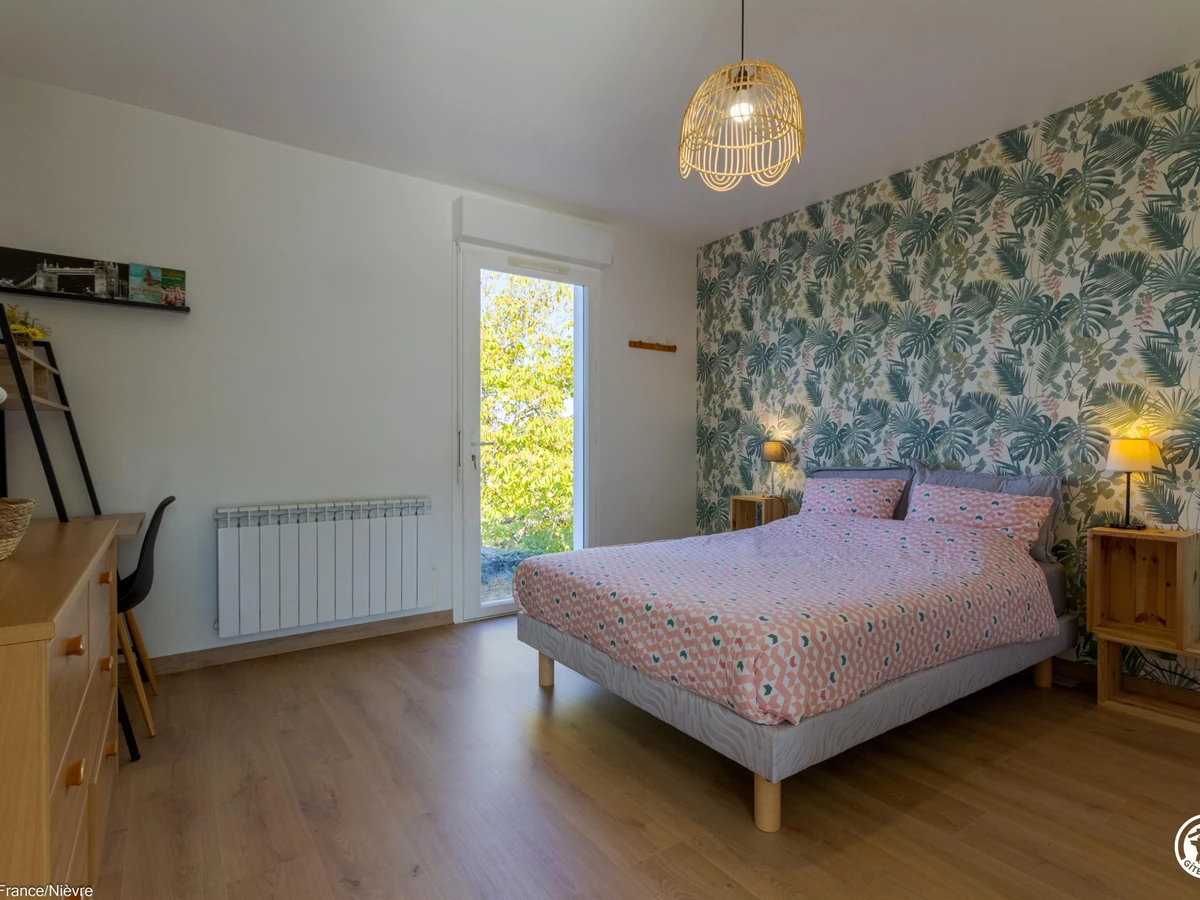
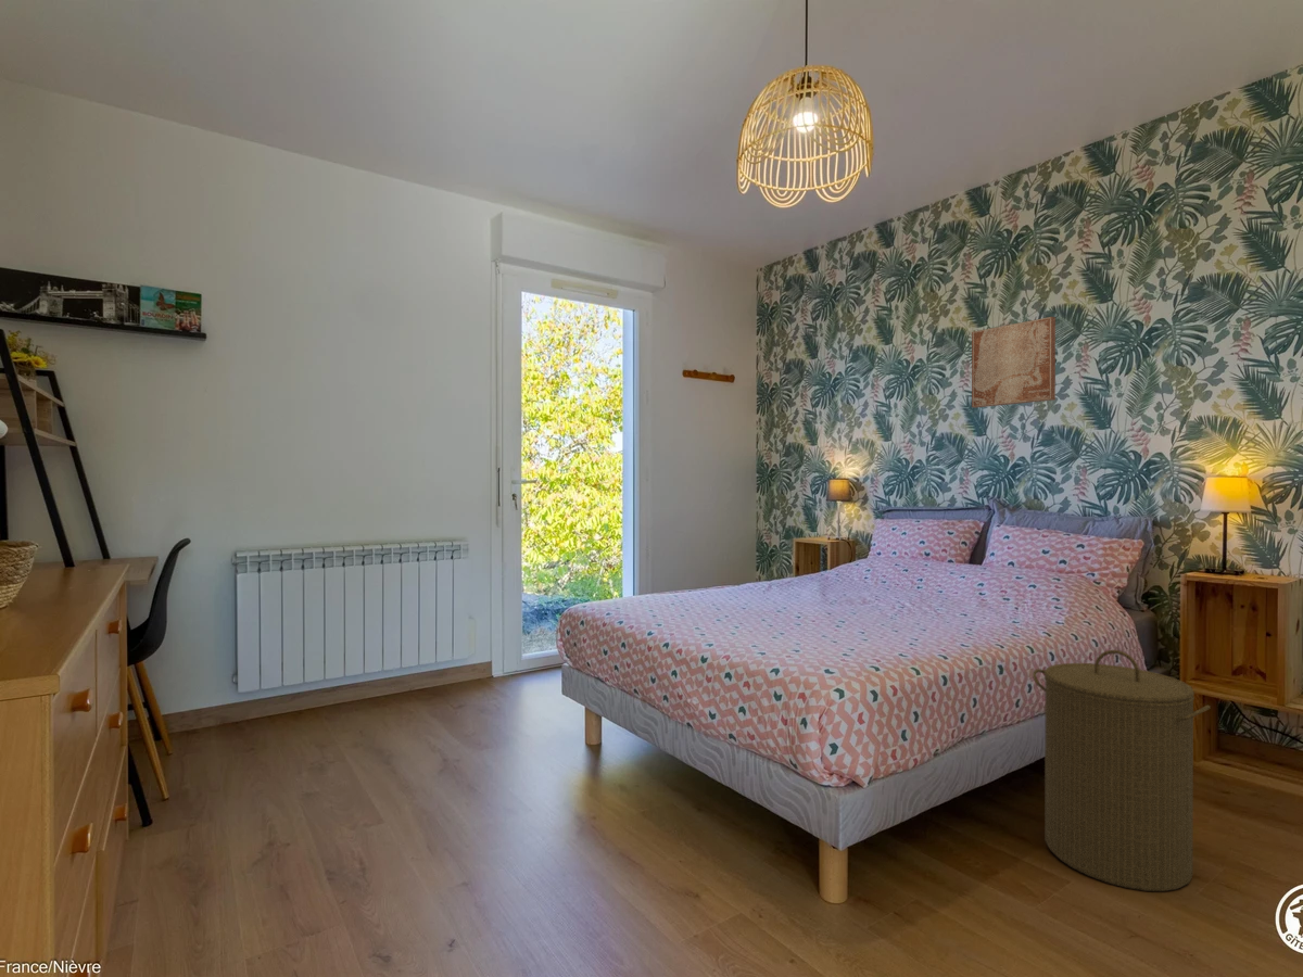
+ laundry hamper [1032,649,1212,892]
+ wall art [971,316,1057,409]
